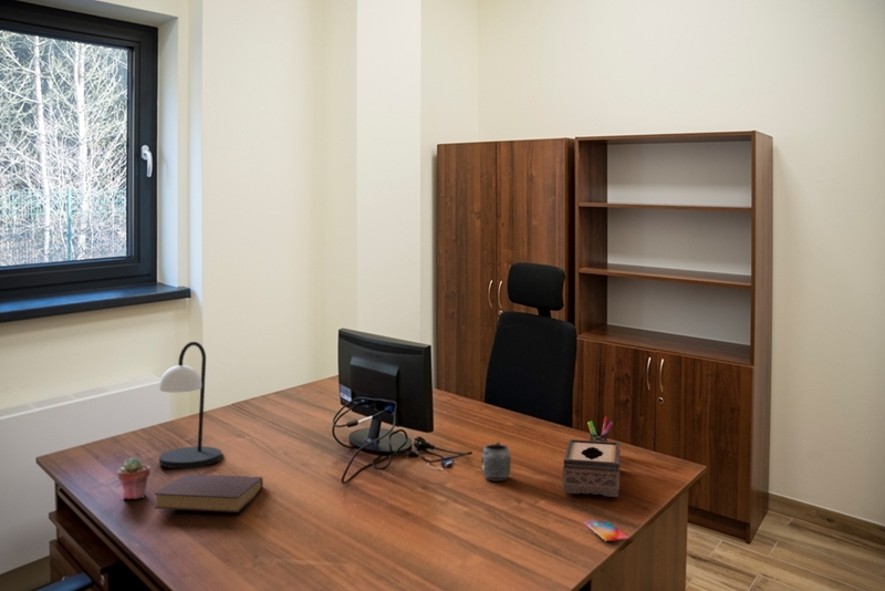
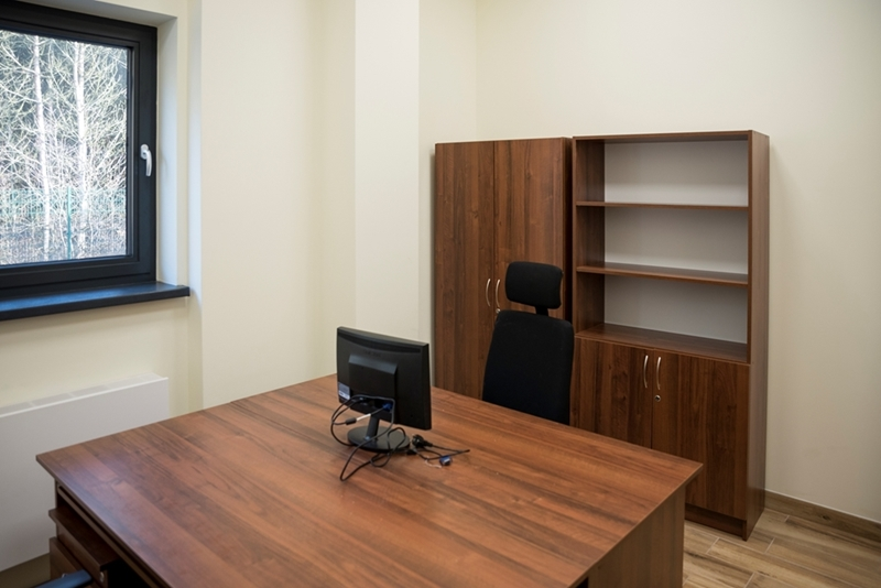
- tissue box [562,438,622,498]
- mug [480,440,512,483]
- book [153,473,264,514]
- smartphone [582,520,632,542]
- potted succulent [116,457,152,500]
- pen holder [586,416,614,442]
- table lamp [158,341,222,469]
